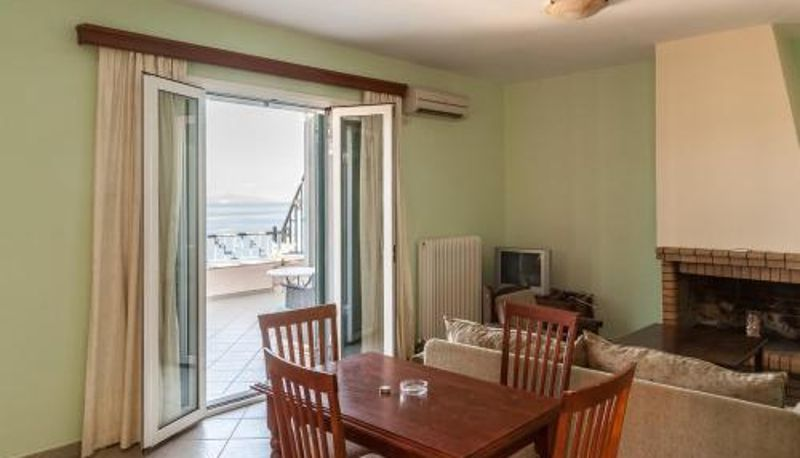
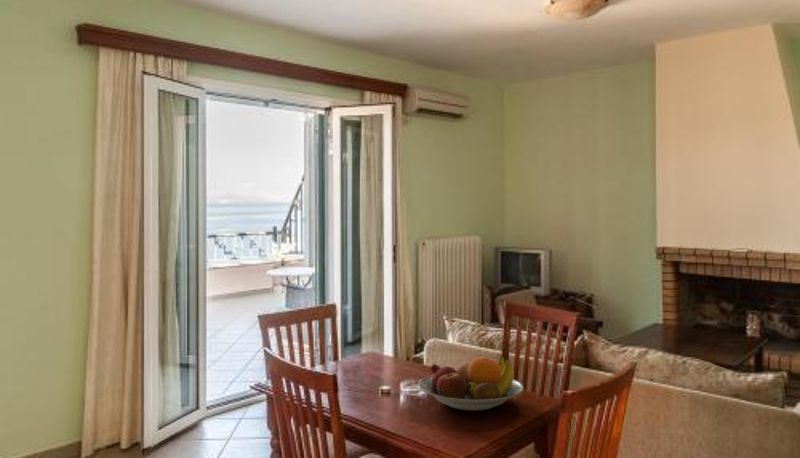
+ fruit bowl [417,355,525,412]
